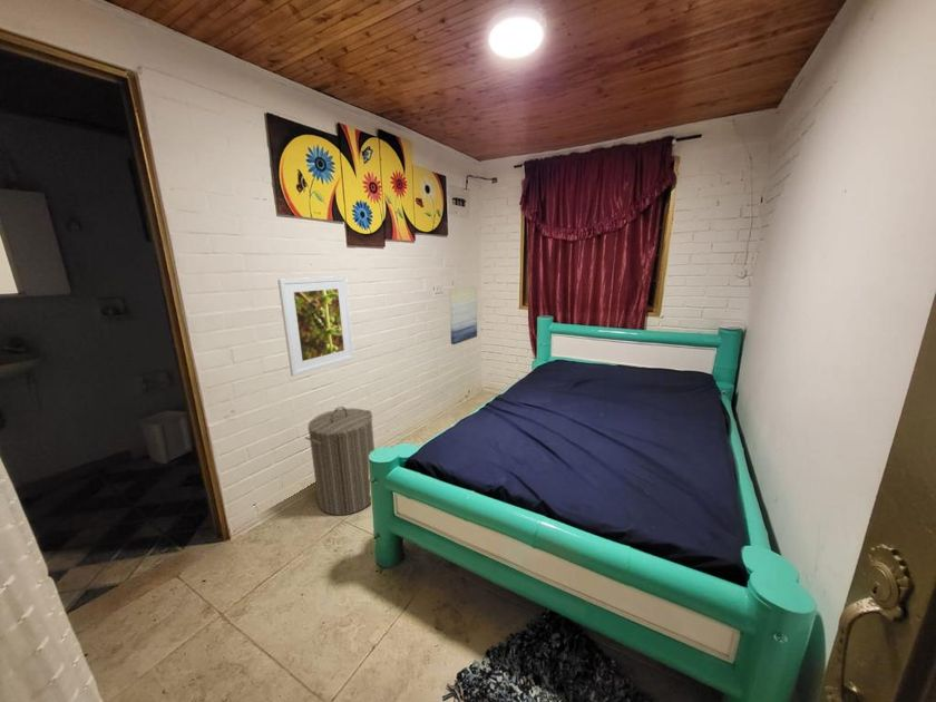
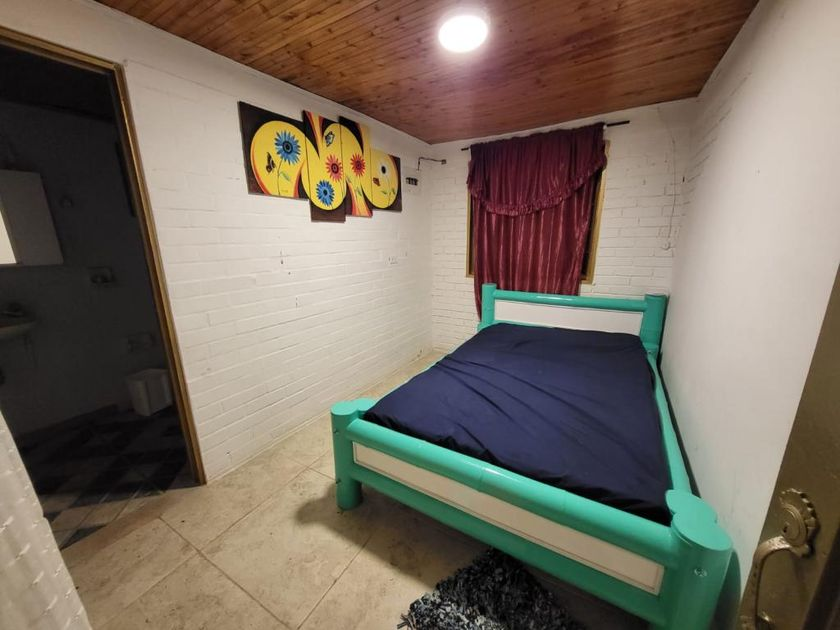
- laundry hamper [304,406,376,516]
- wall art [448,286,478,345]
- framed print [276,275,355,378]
